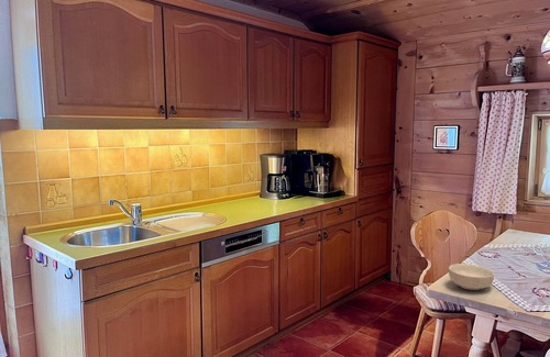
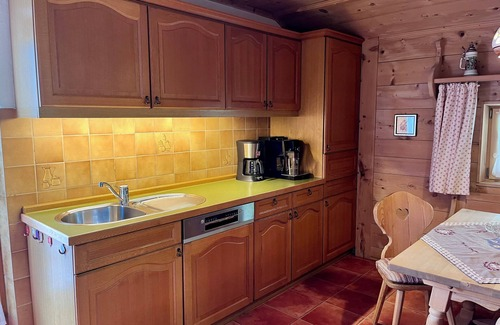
- cereal bowl [448,263,495,291]
